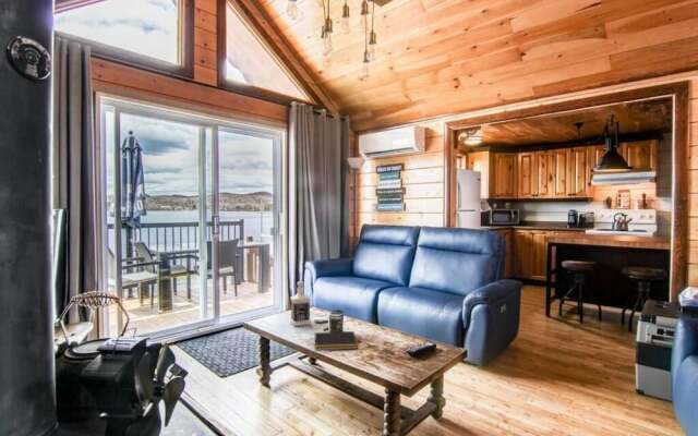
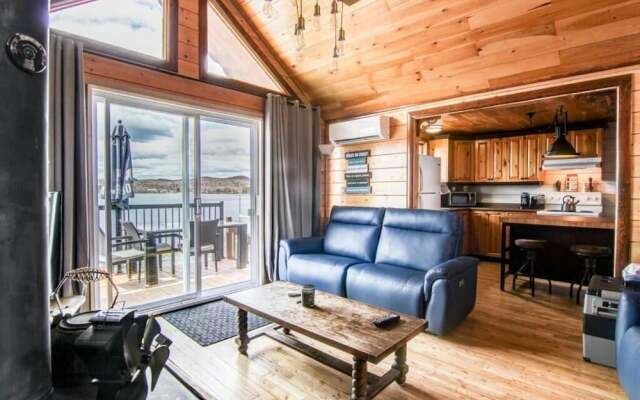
- notepad [314,330,358,351]
- bottle [289,280,312,327]
